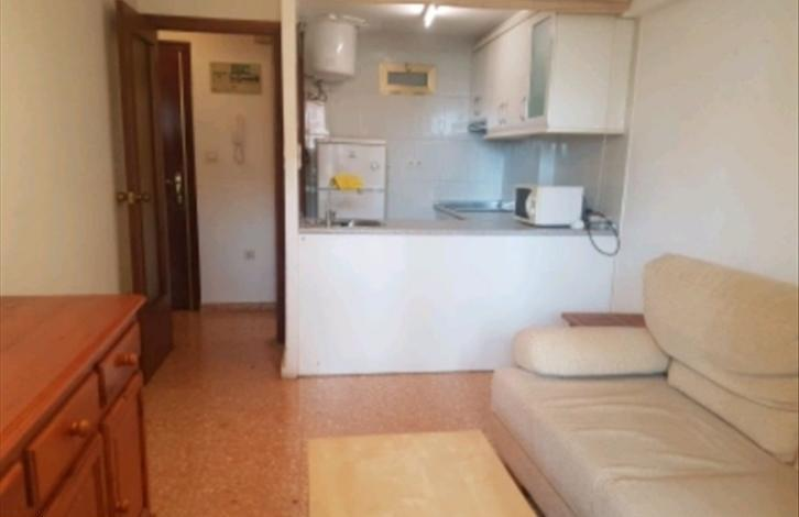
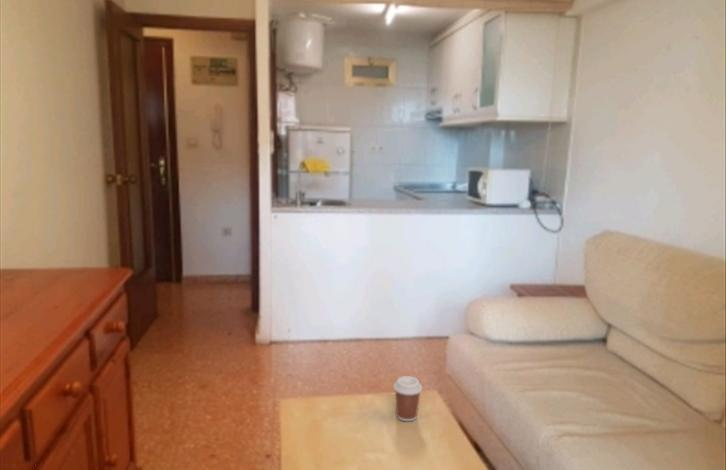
+ coffee cup [392,375,423,422]
